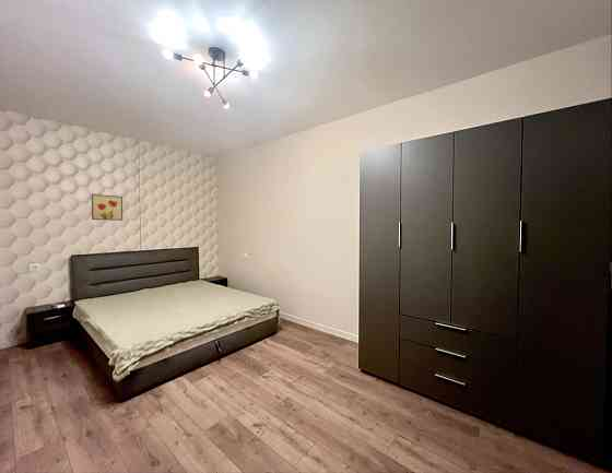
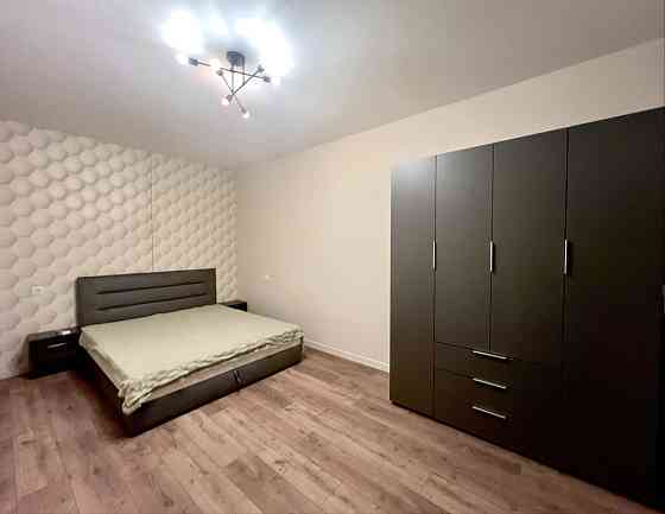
- wall art [91,193,123,222]
